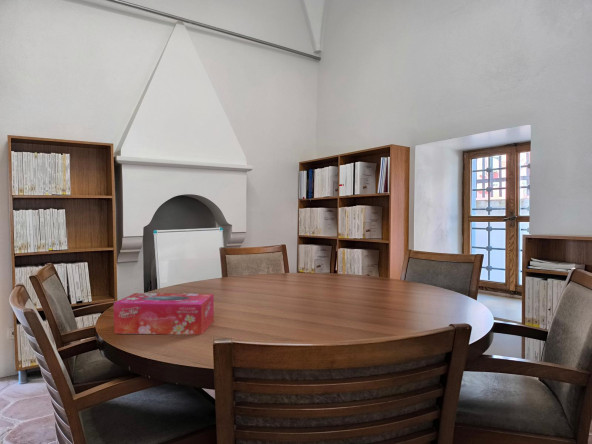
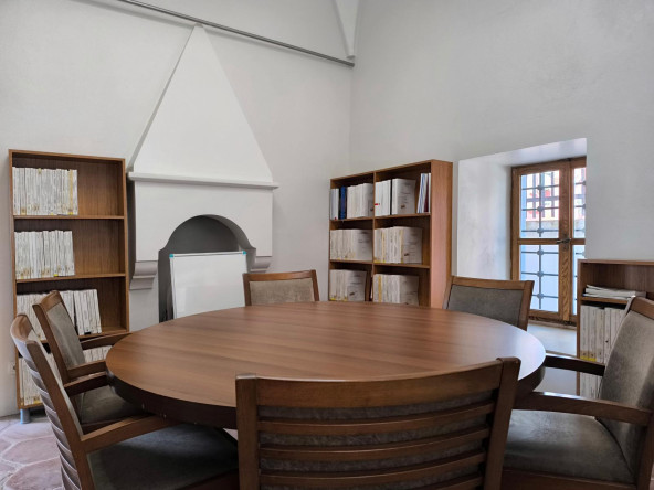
- tissue box [113,292,215,335]
